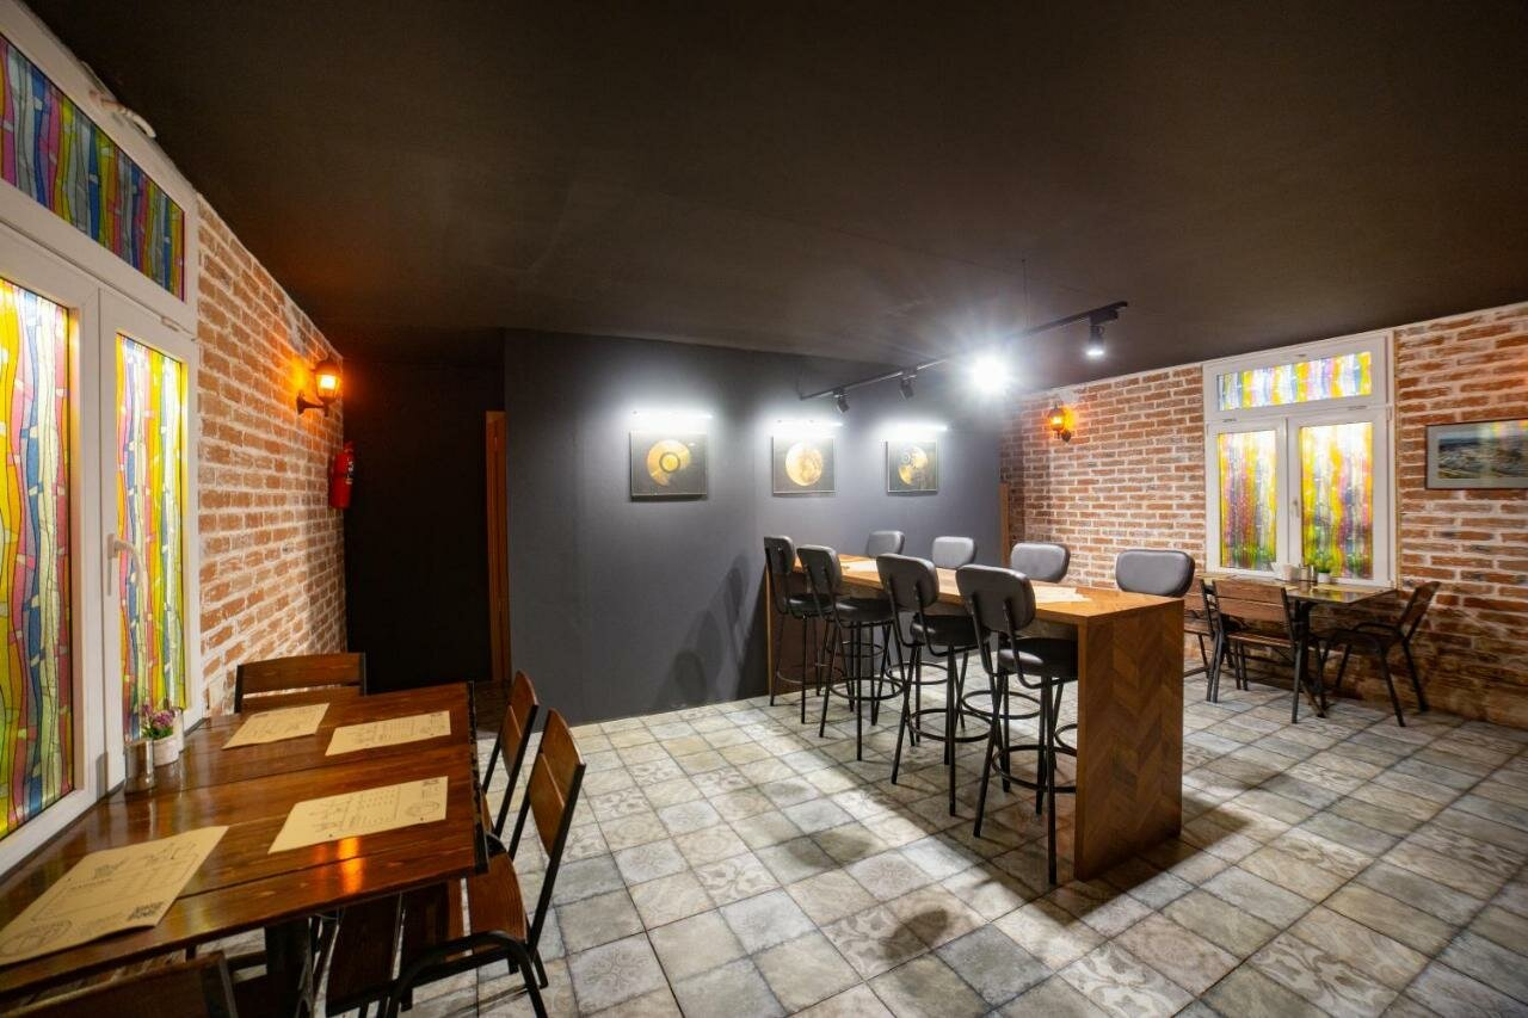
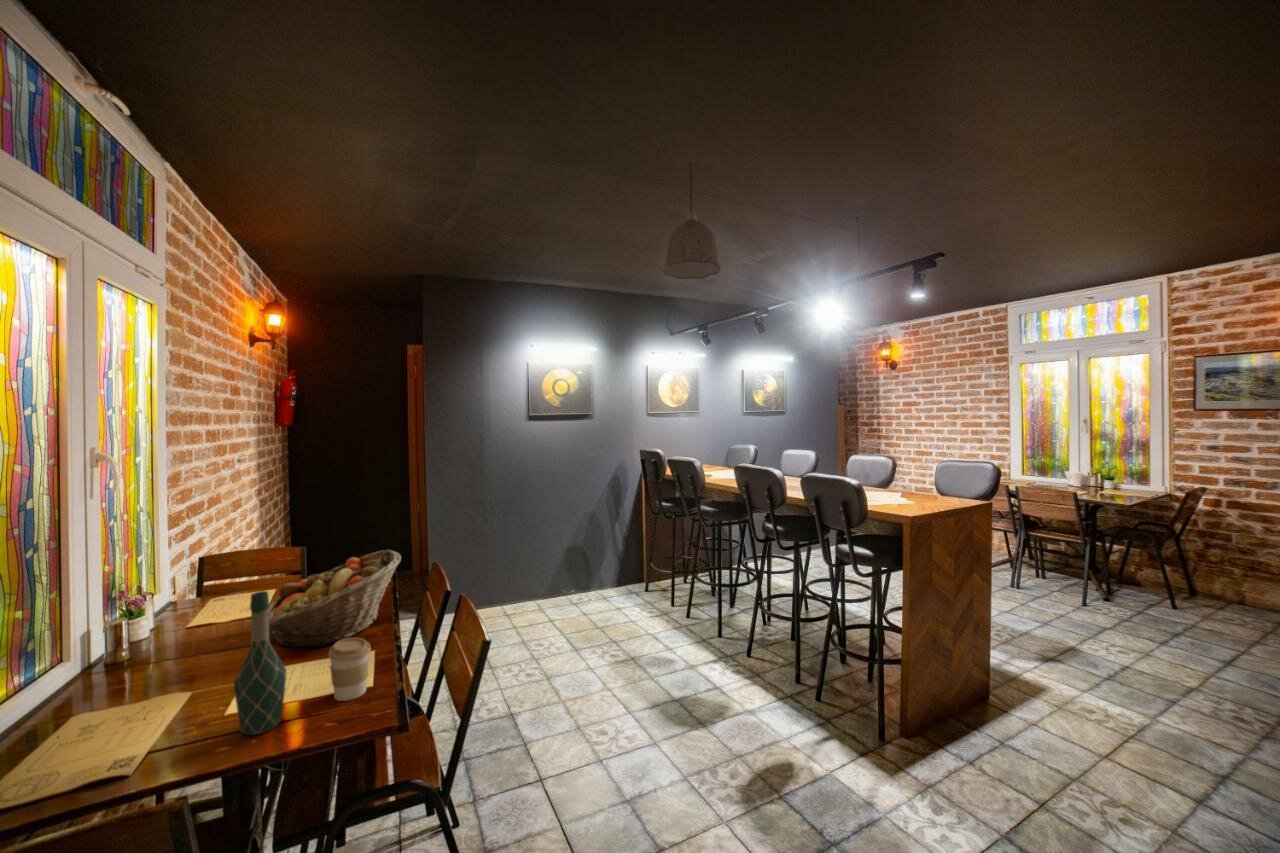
+ coffee cup [327,637,372,702]
+ wine bottle [233,590,287,736]
+ pendant lamp [662,161,722,280]
+ fruit basket [268,549,402,648]
